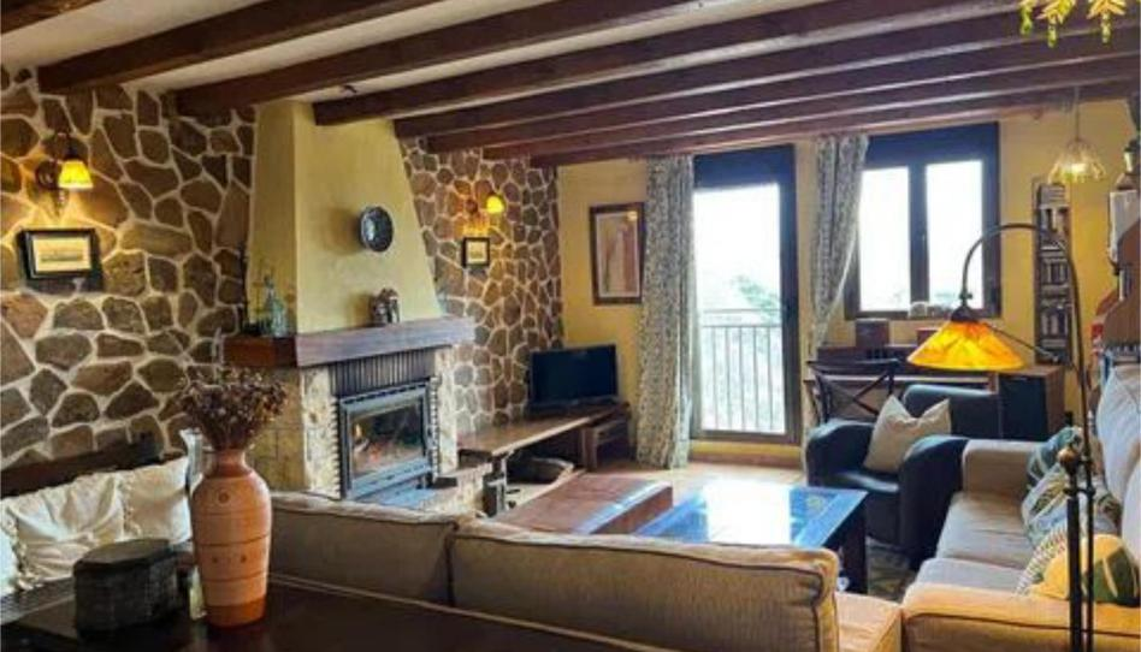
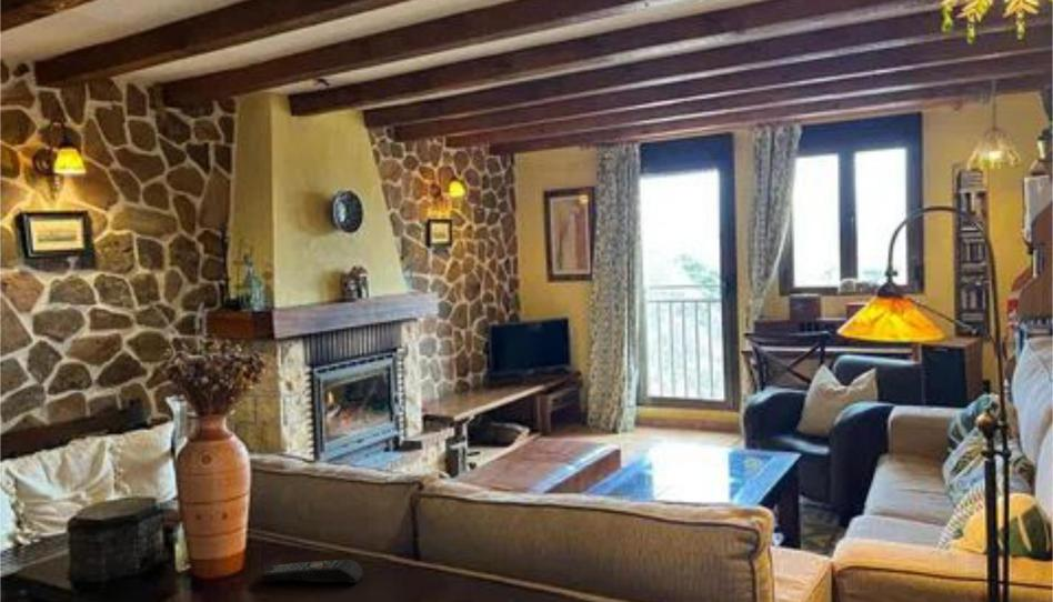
+ remote control [260,559,364,584]
